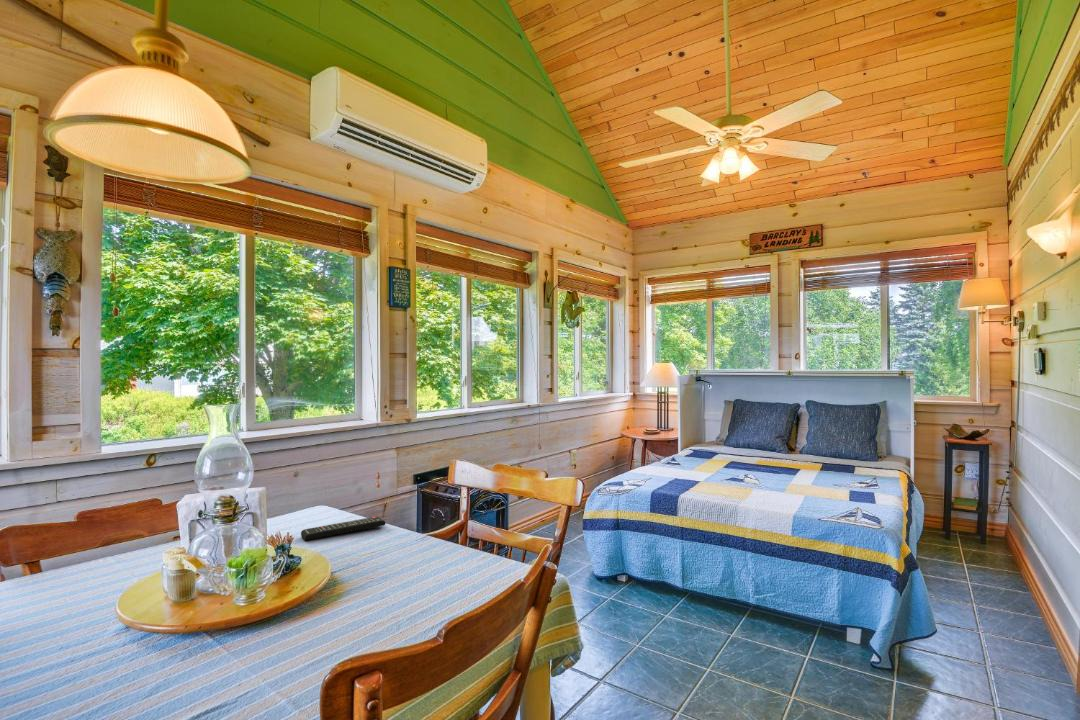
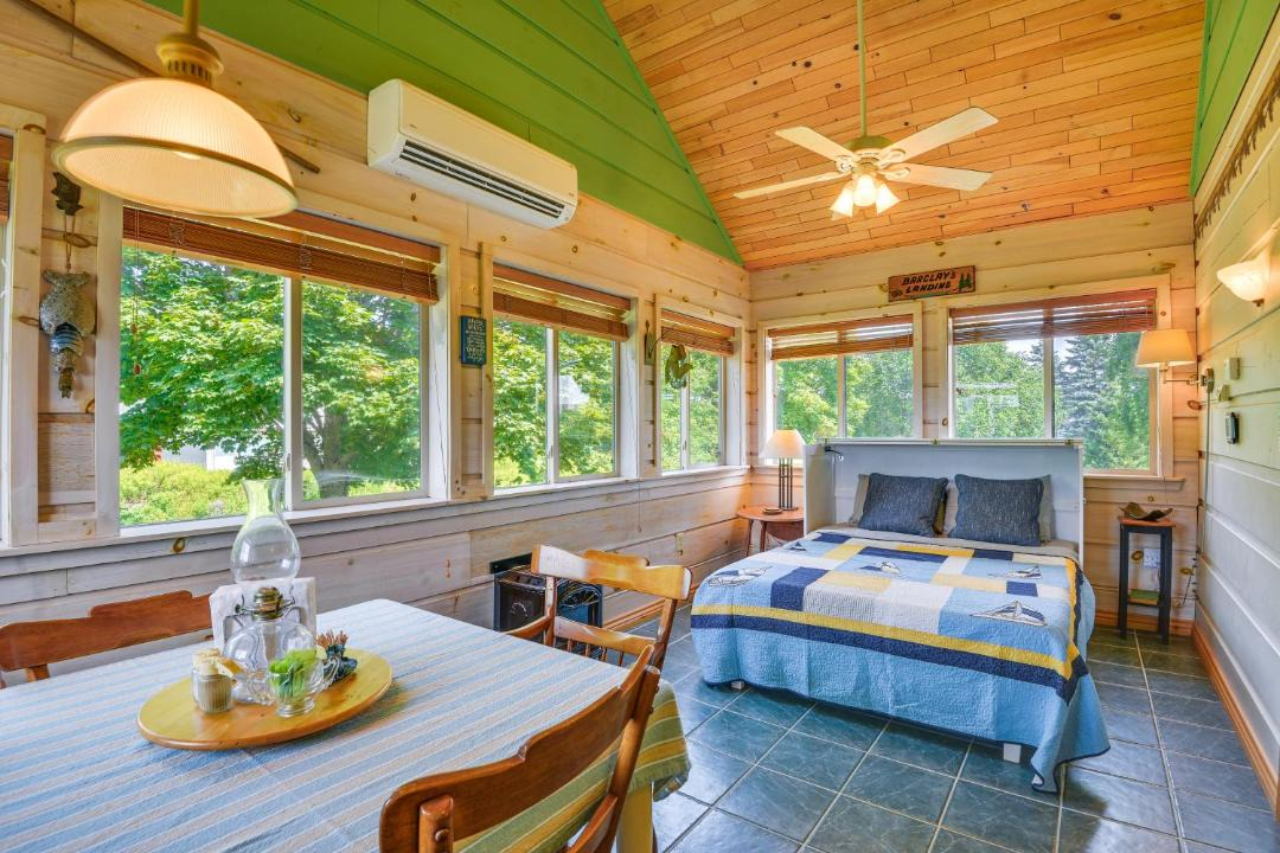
- remote control [300,515,386,542]
